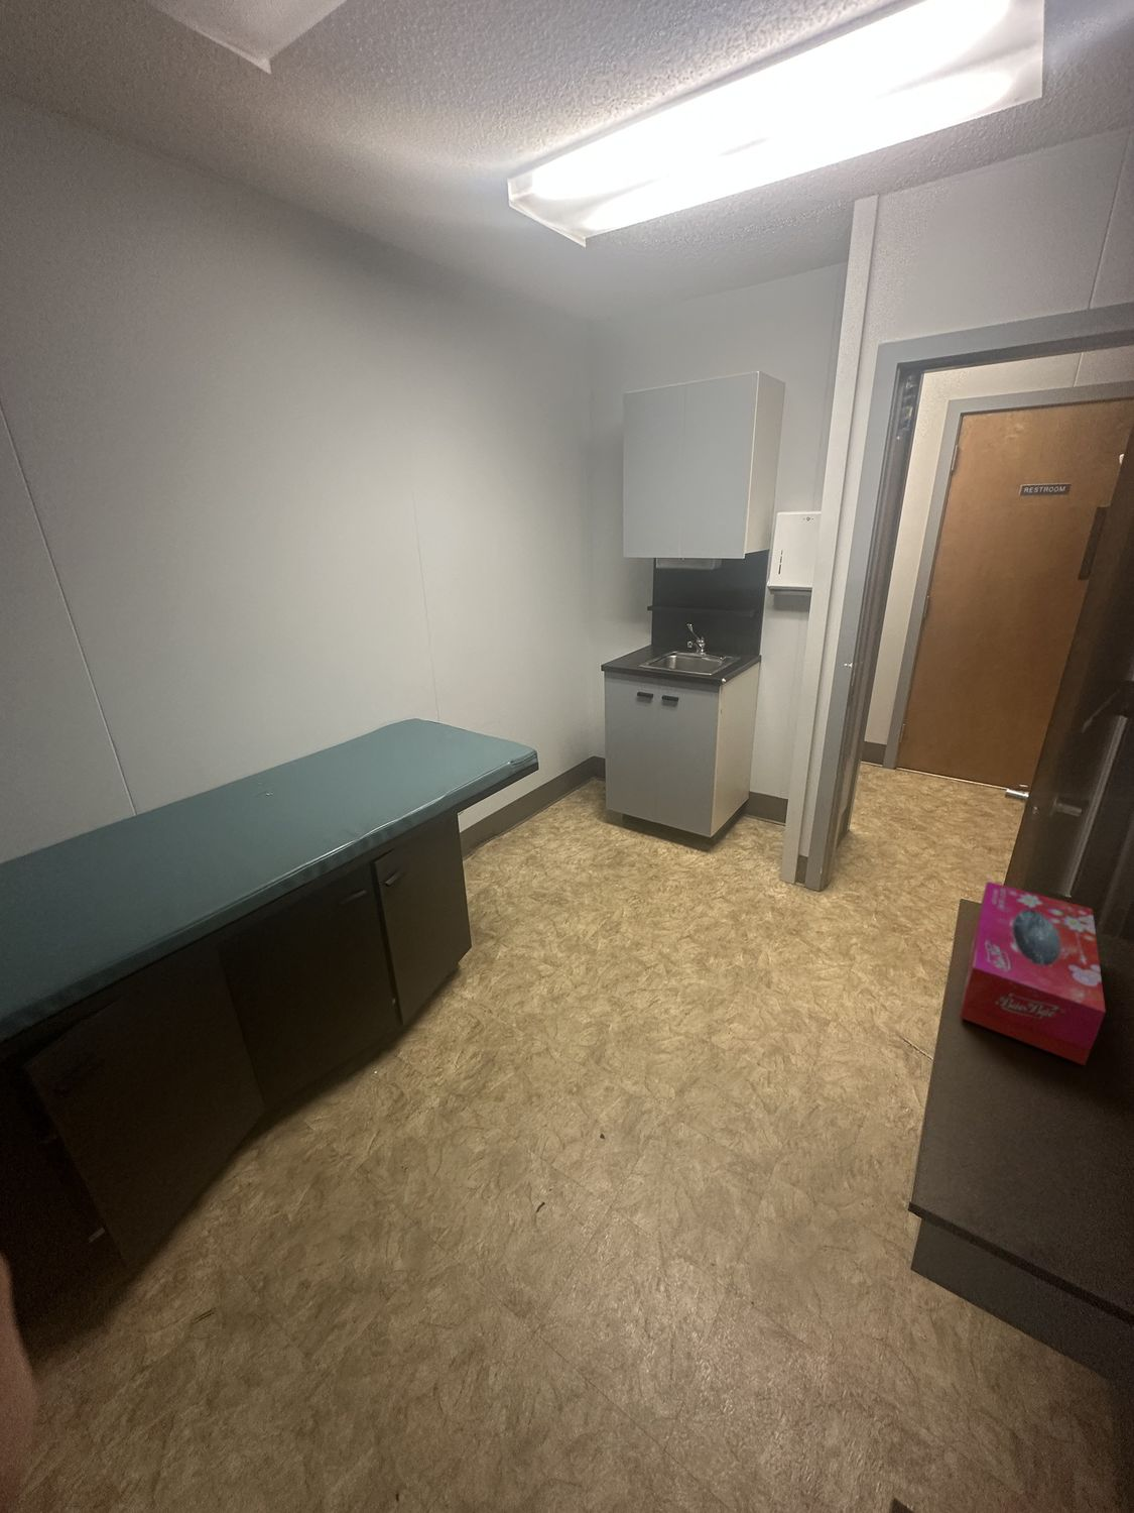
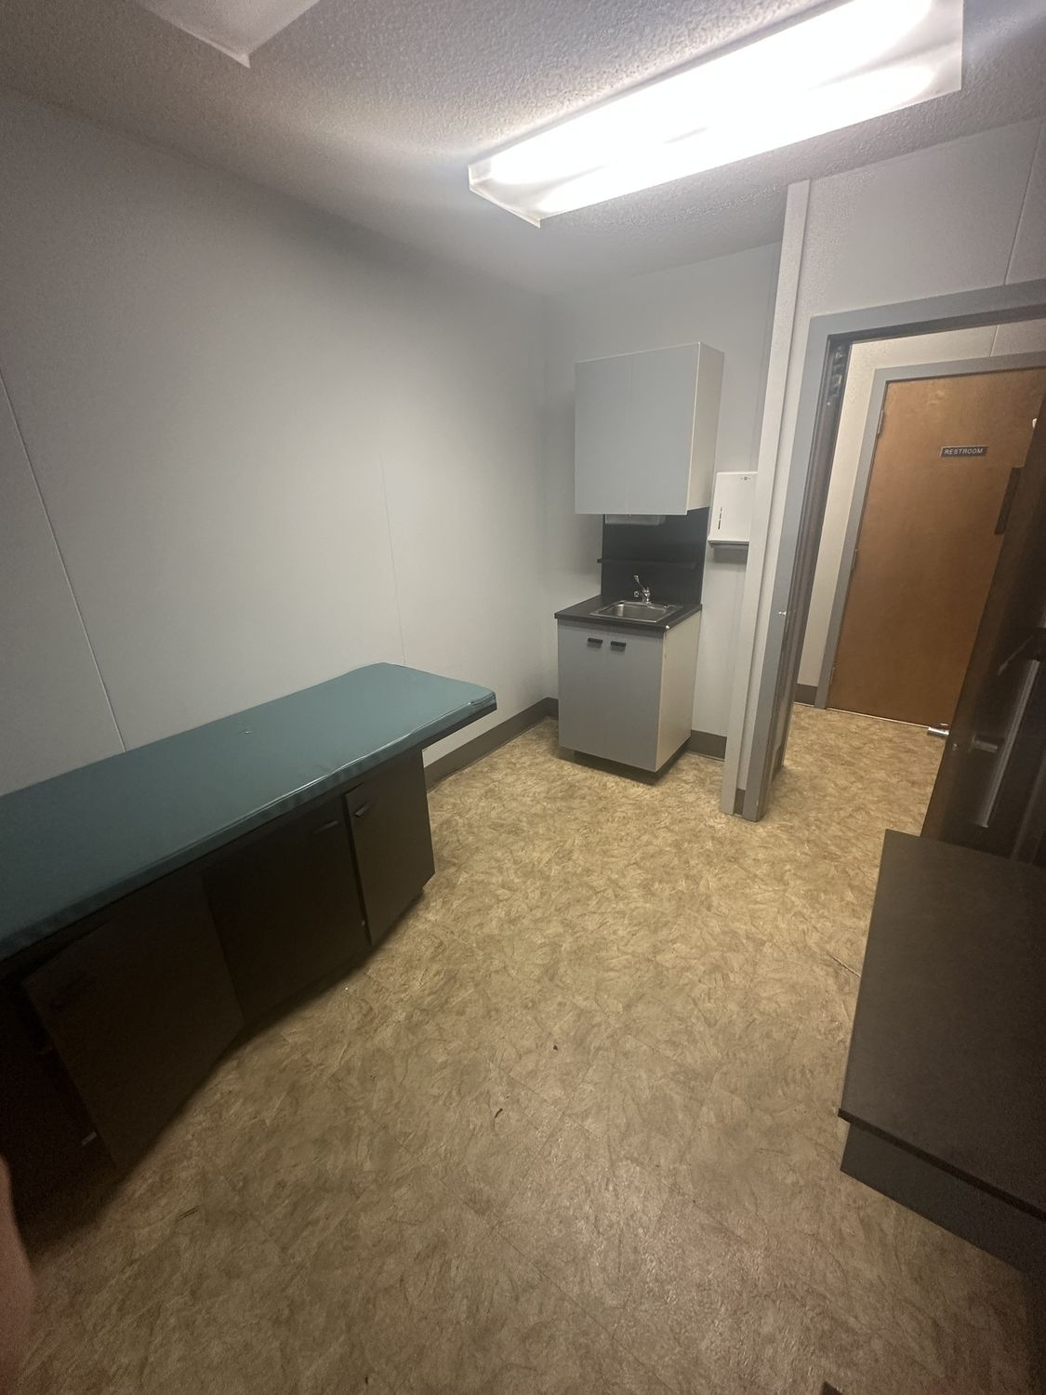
- tissue box [959,880,1107,1066]
